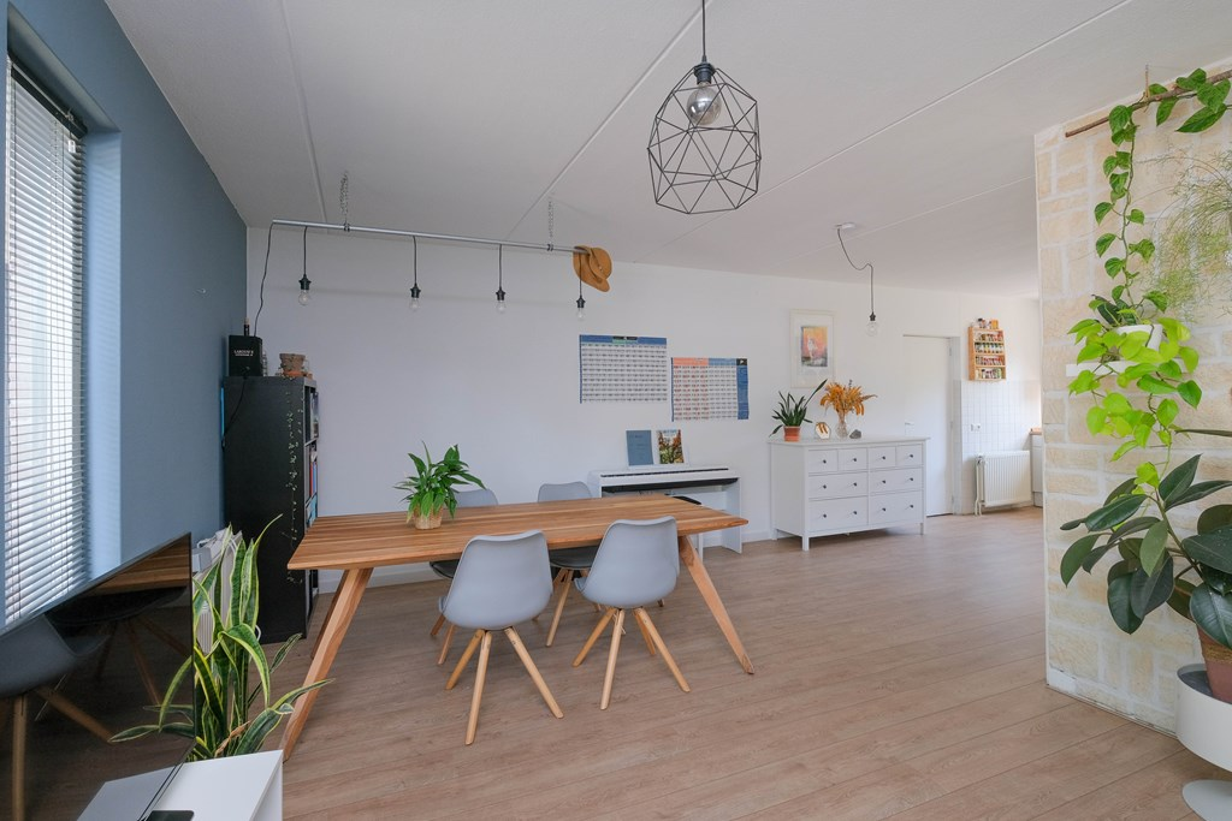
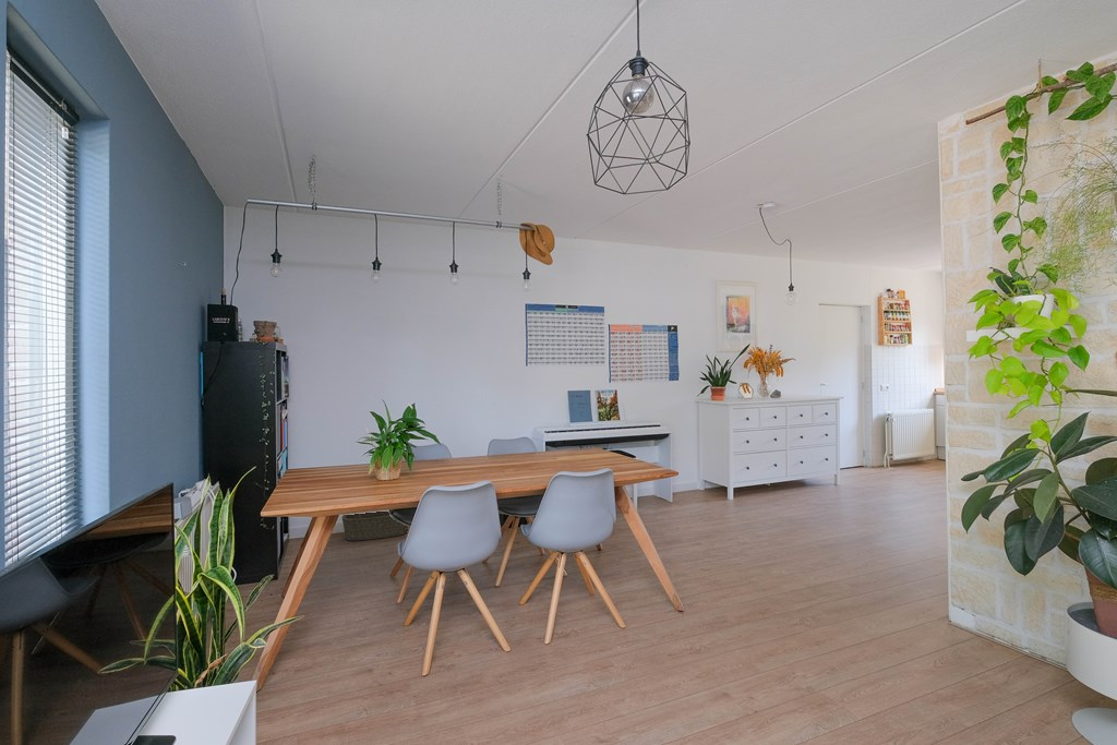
+ basket [341,512,408,542]
